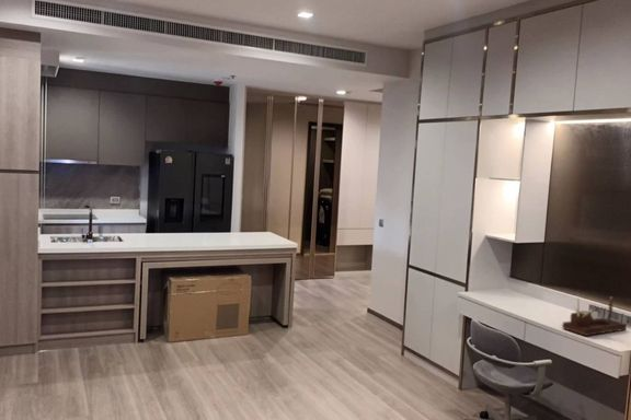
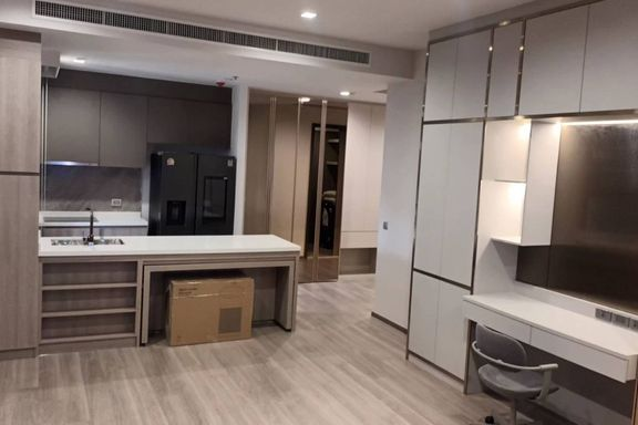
- desk organizer [561,295,628,337]
